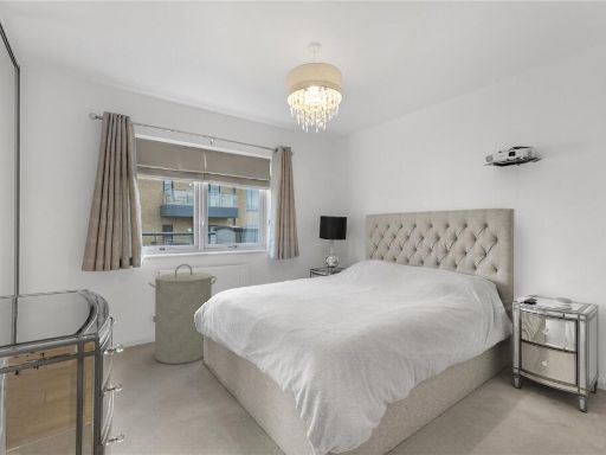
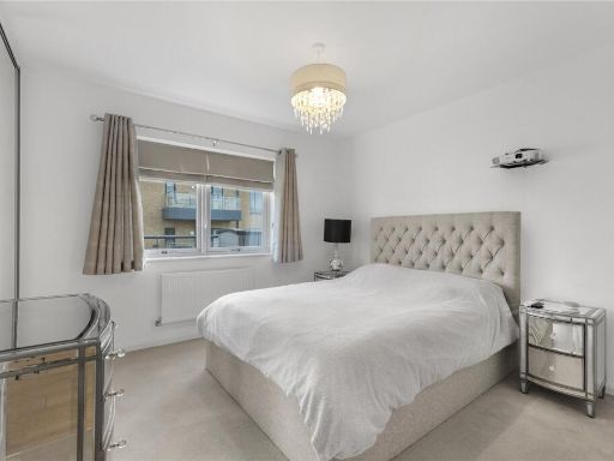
- laundry hamper [148,263,218,365]
